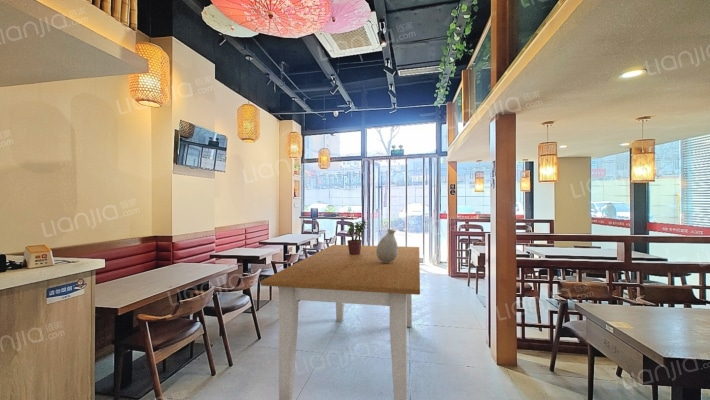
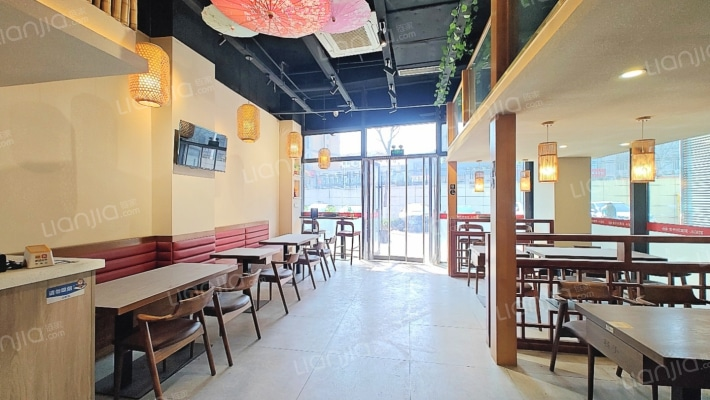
- vase [376,228,398,263]
- table [260,244,421,400]
- potted plant [346,219,367,255]
